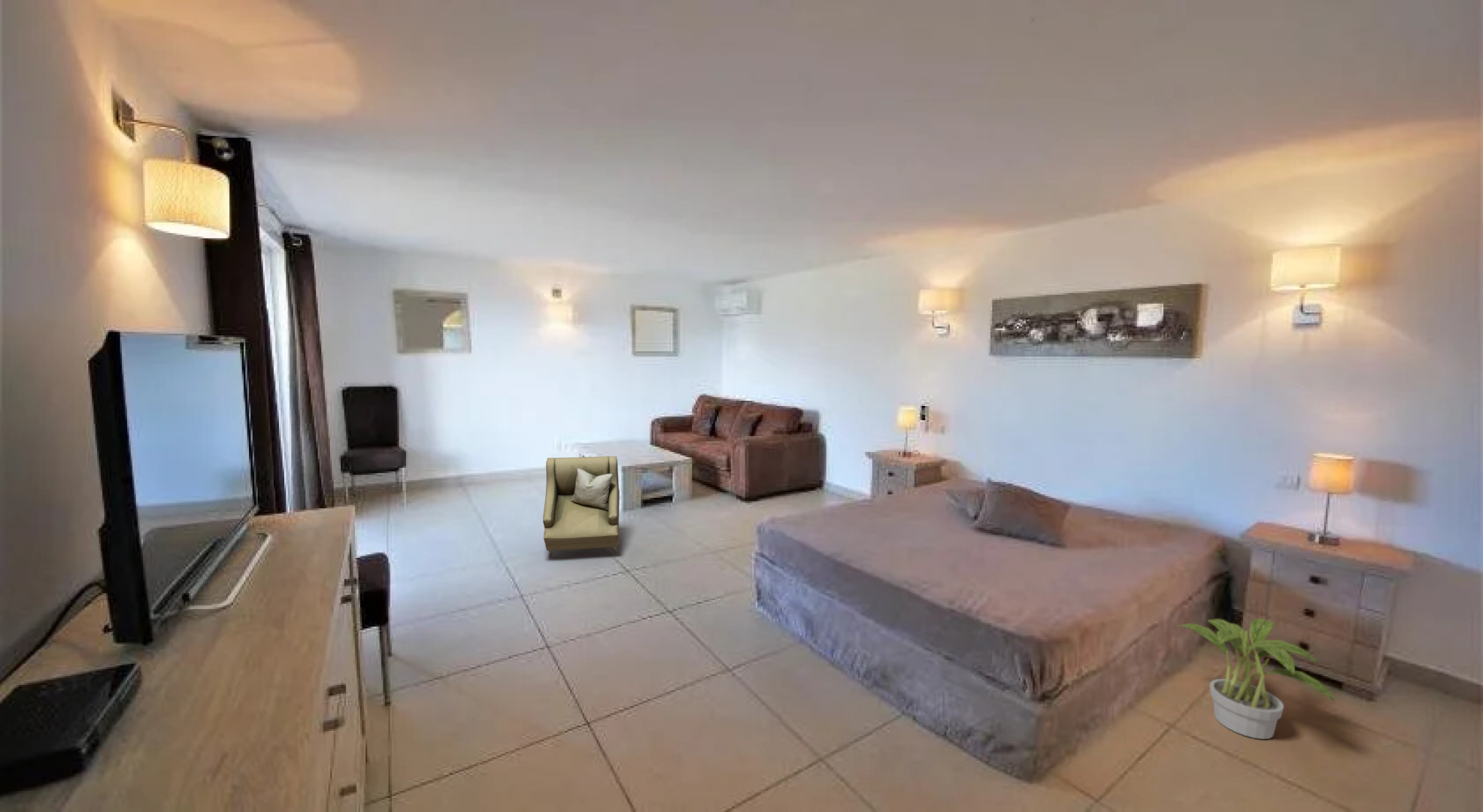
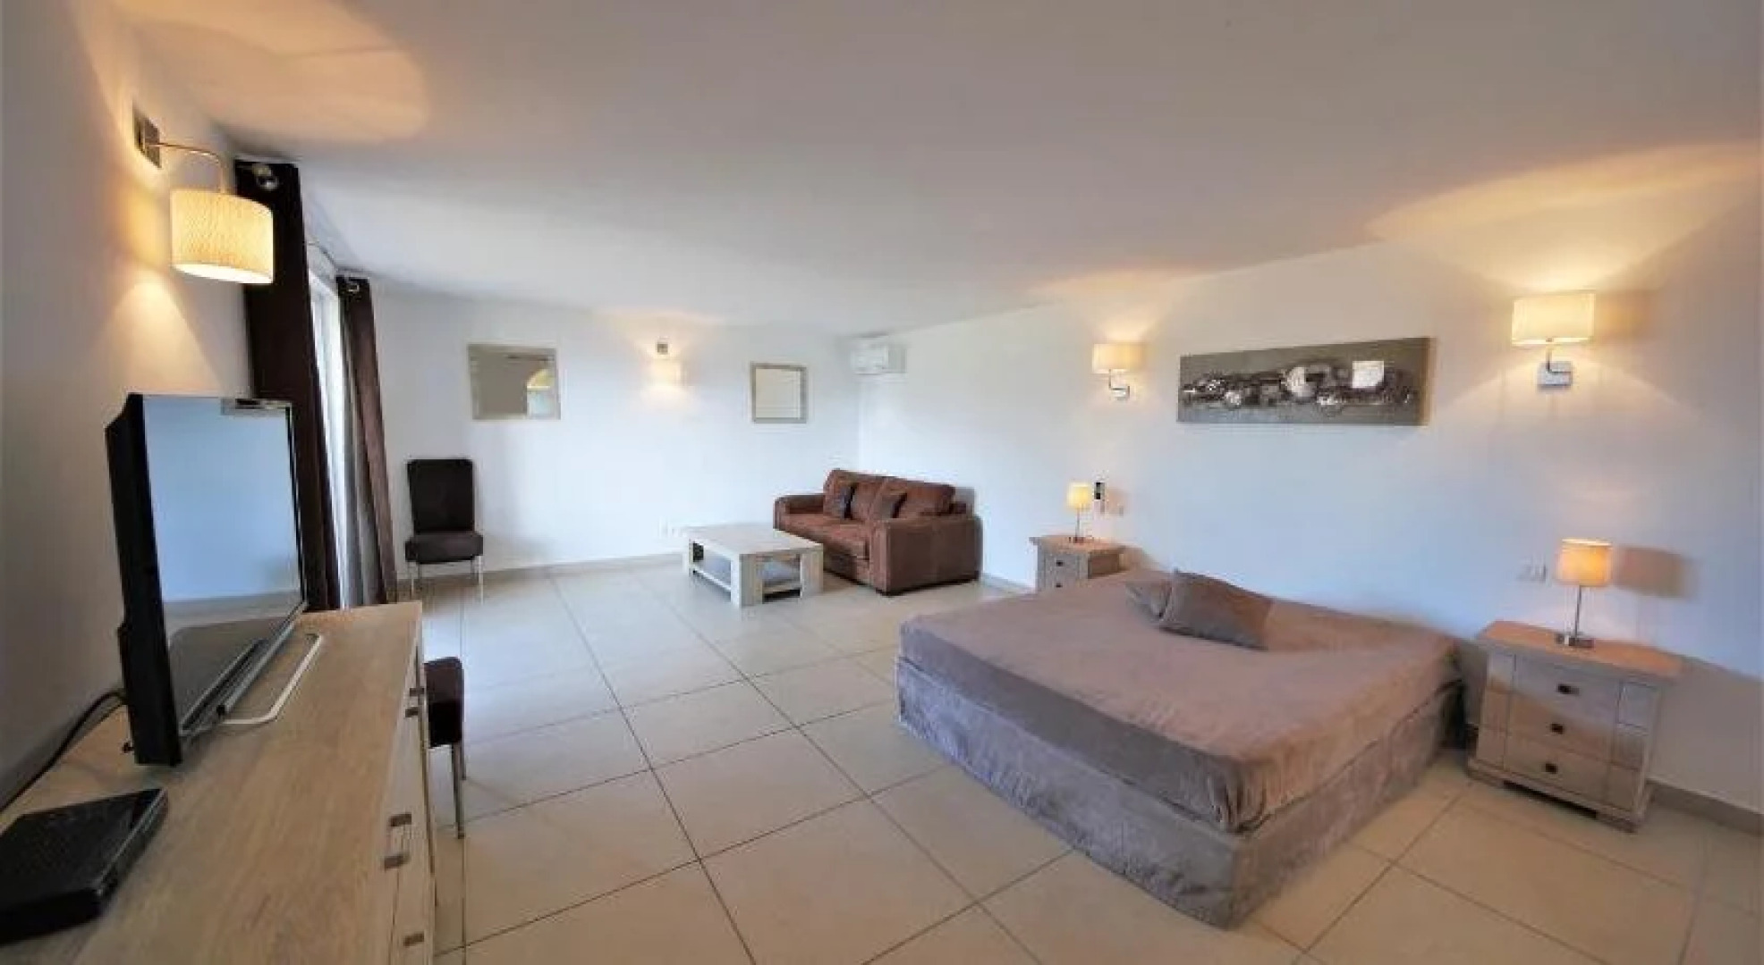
- potted plant [1176,617,1336,740]
- armchair [542,456,620,558]
